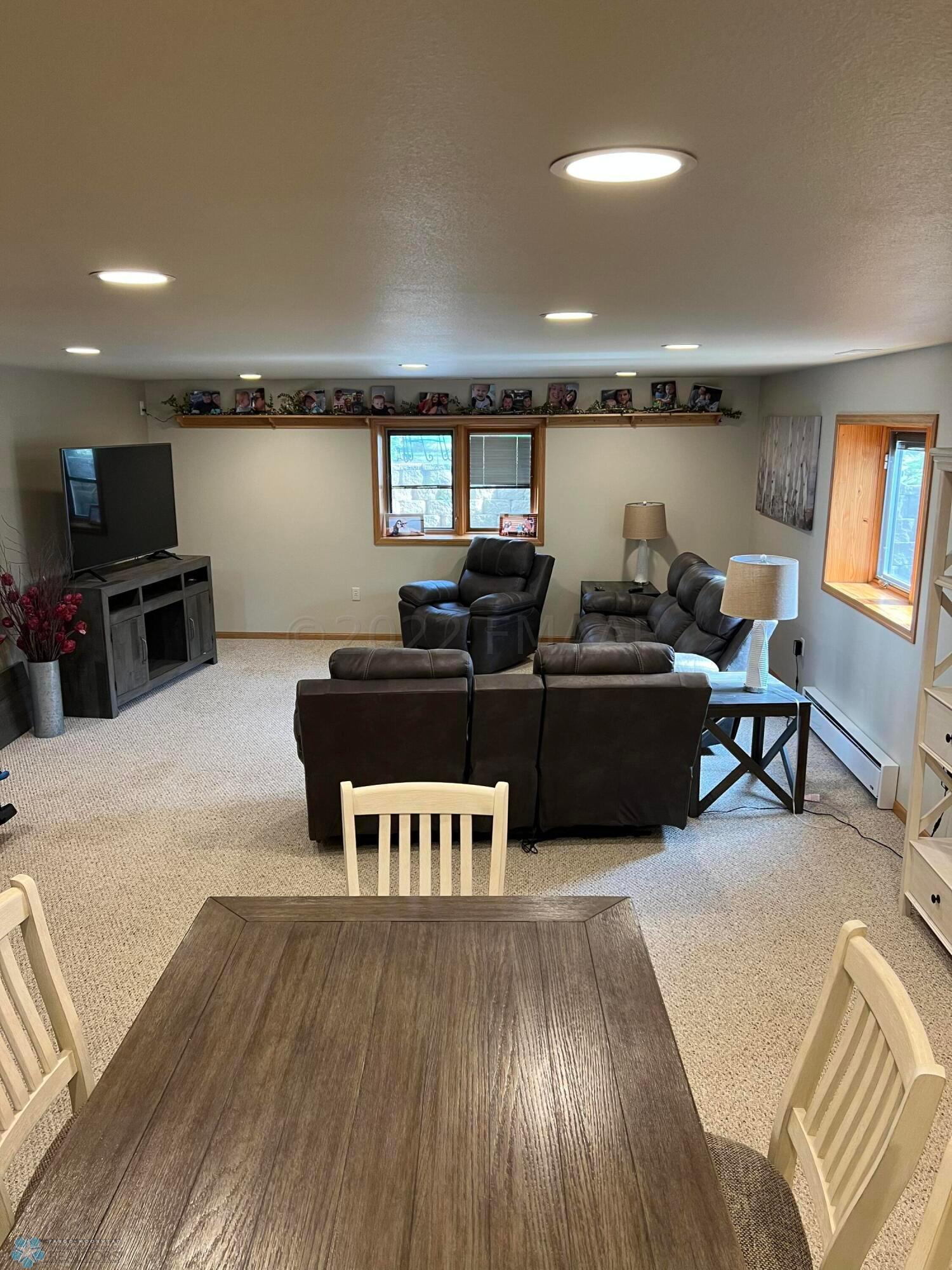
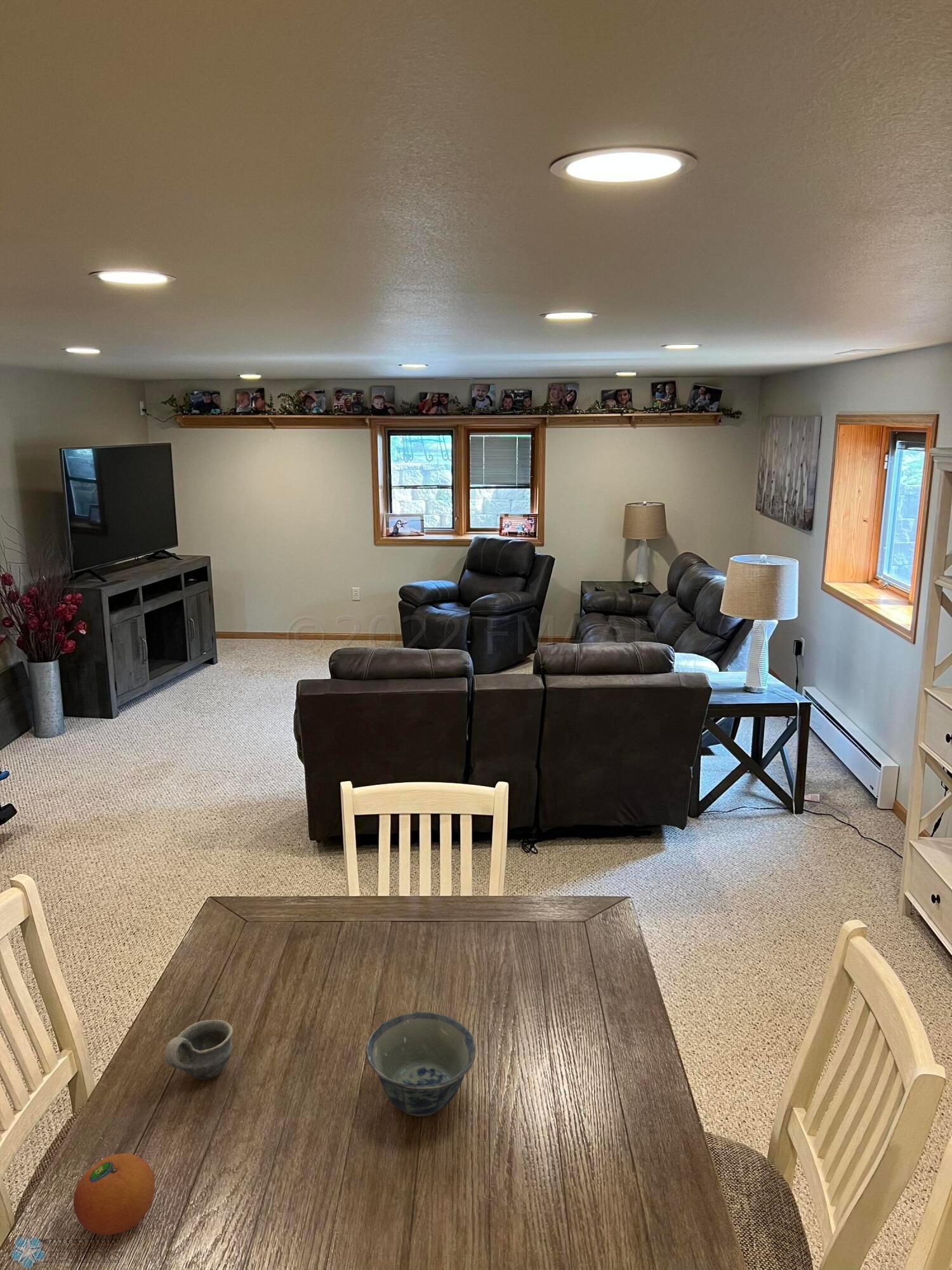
+ cup [164,1019,234,1080]
+ fruit [73,1153,155,1236]
+ bowl [365,1011,476,1117]
